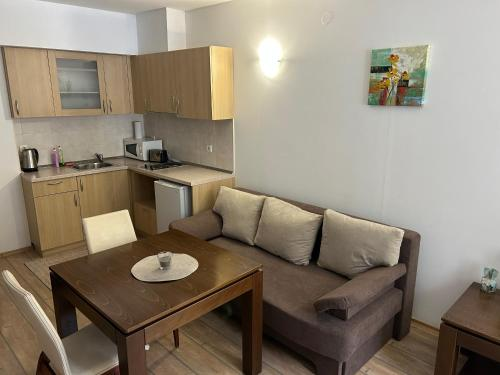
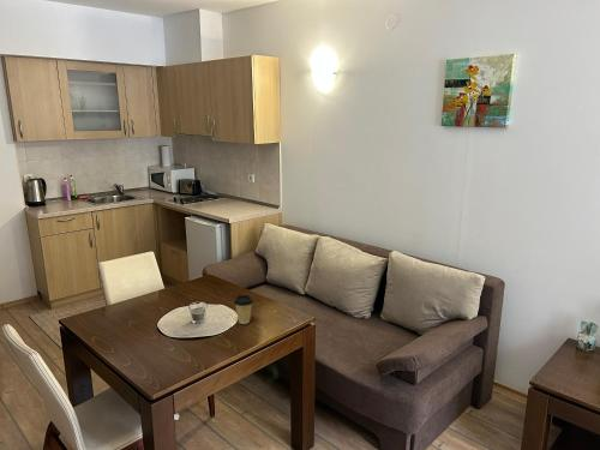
+ coffee cup [233,294,254,325]
